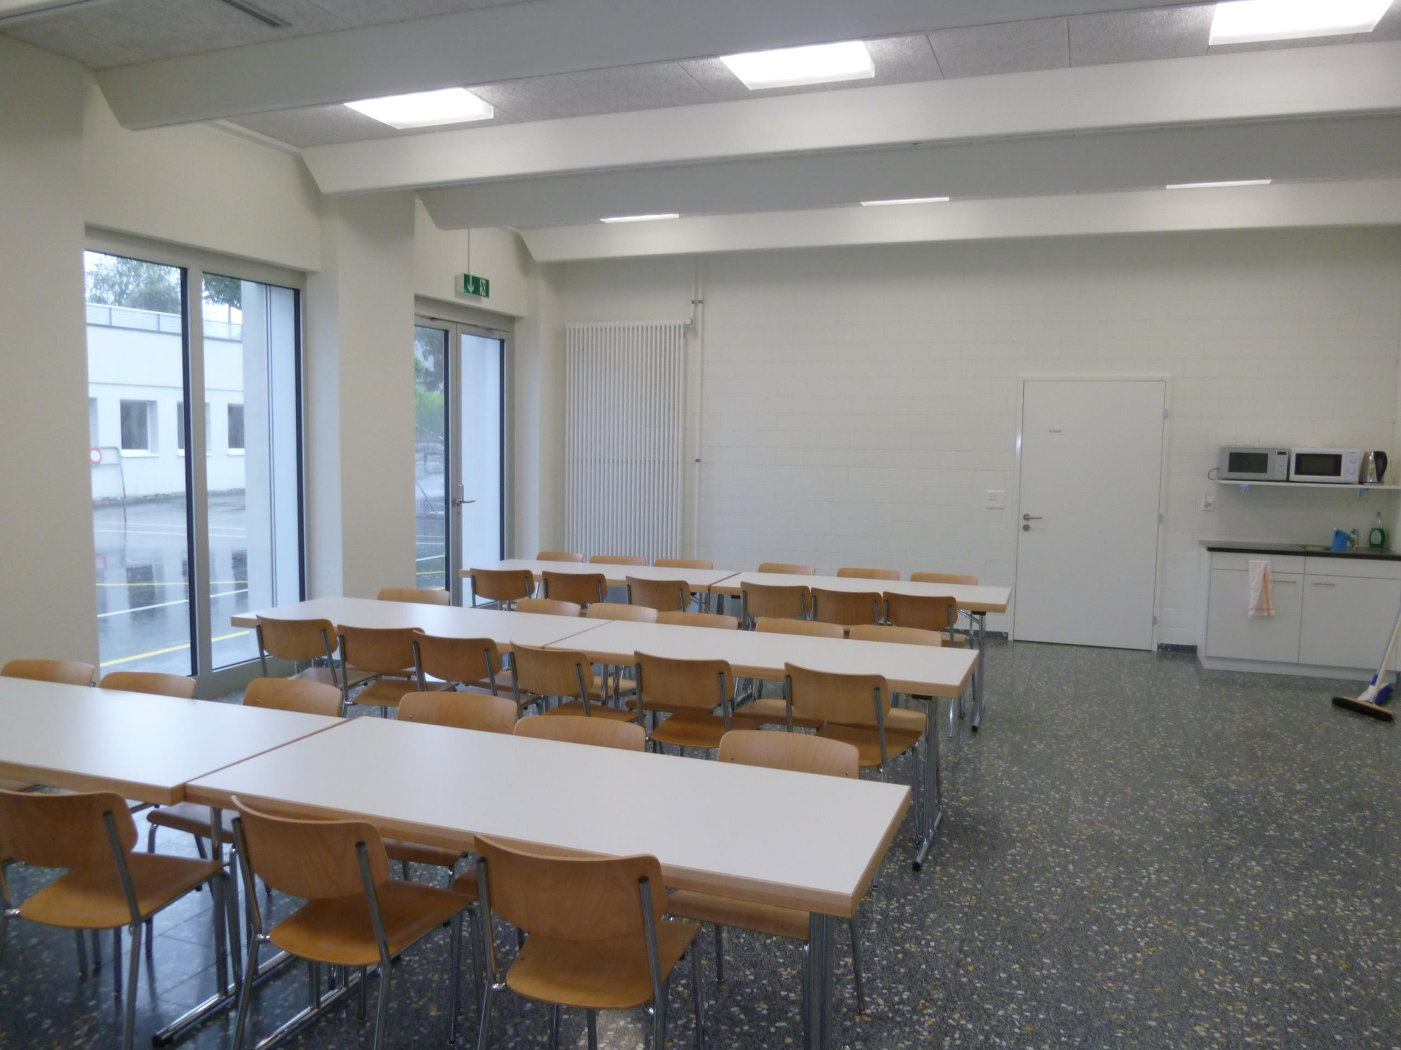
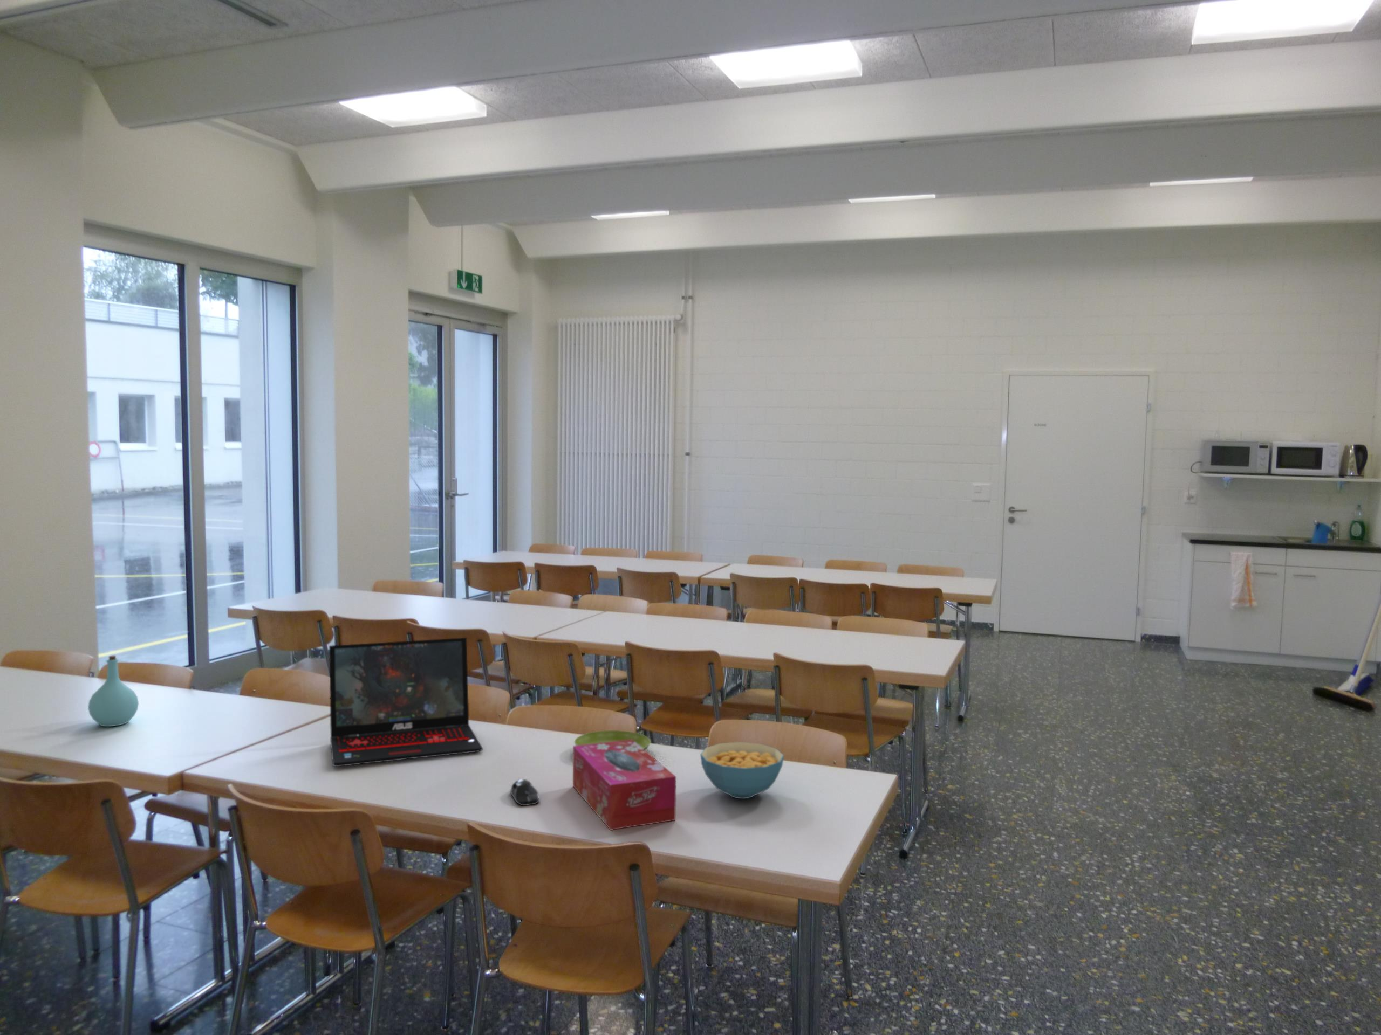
+ computer mouse [510,778,539,807]
+ bottle [87,654,139,727]
+ tissue box [572,739,676,831]
+ cereal bowl [699,741,784,799]
+ saucer [574,730,651,751]
+ laptop [328,637,484,768]
